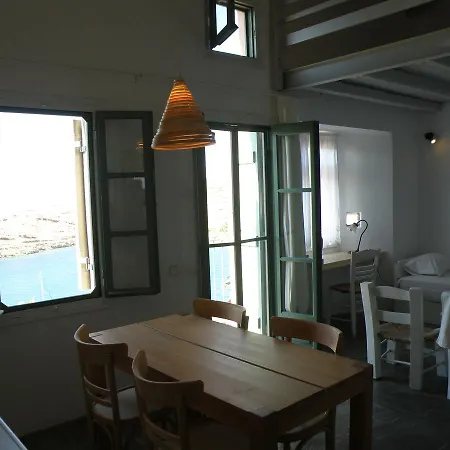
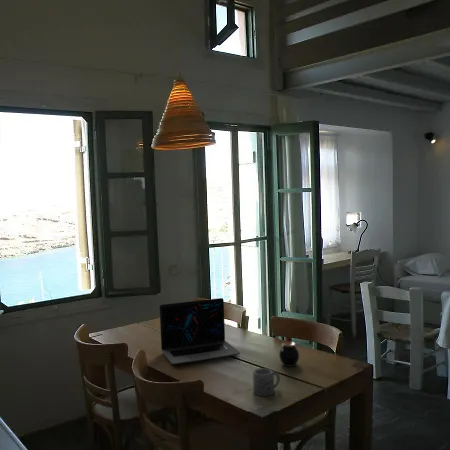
+ mug [252,367,281,397]
+ laptop [159,297,241,366]
+ jar [278,341,300,367]
